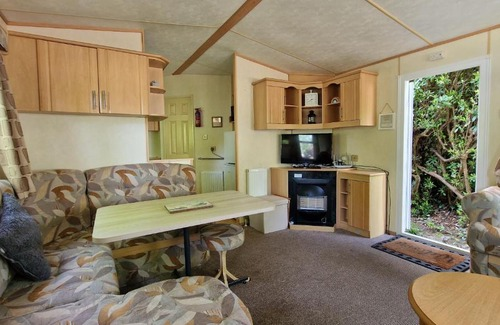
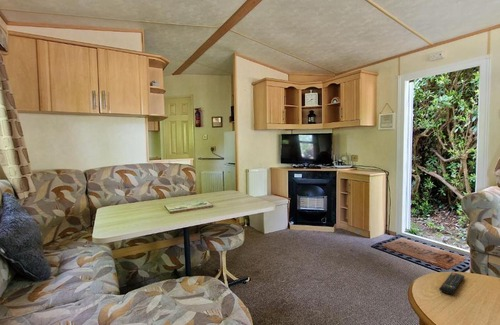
+ remote control [438,272,465,295]
